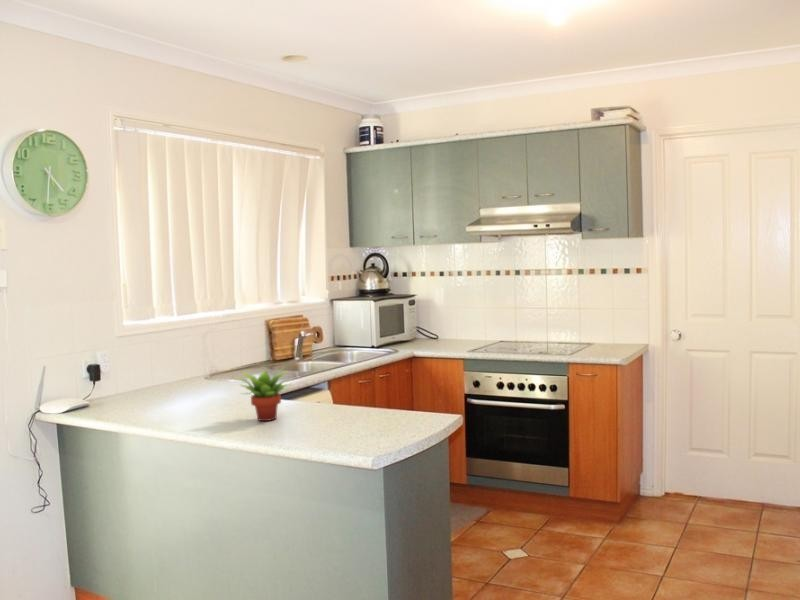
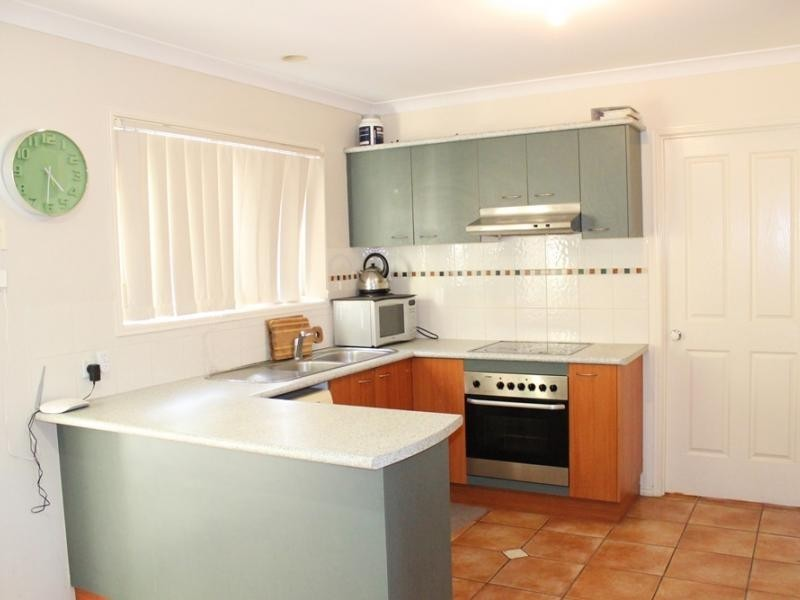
- succulent plant [231,365,293,422]
